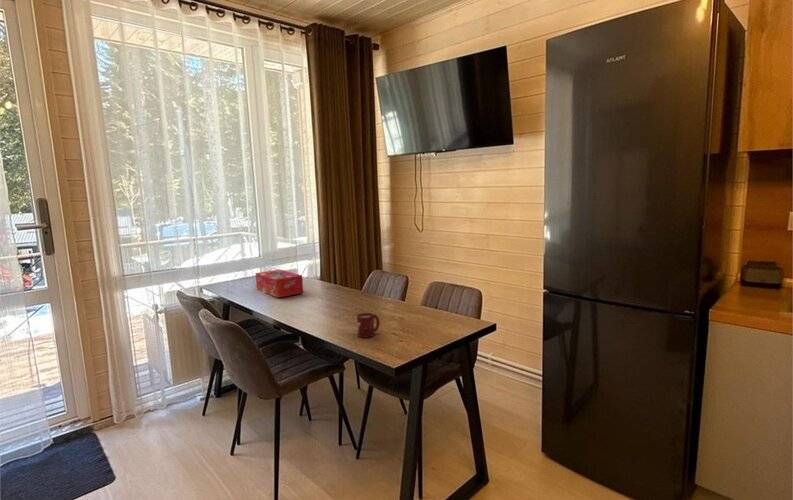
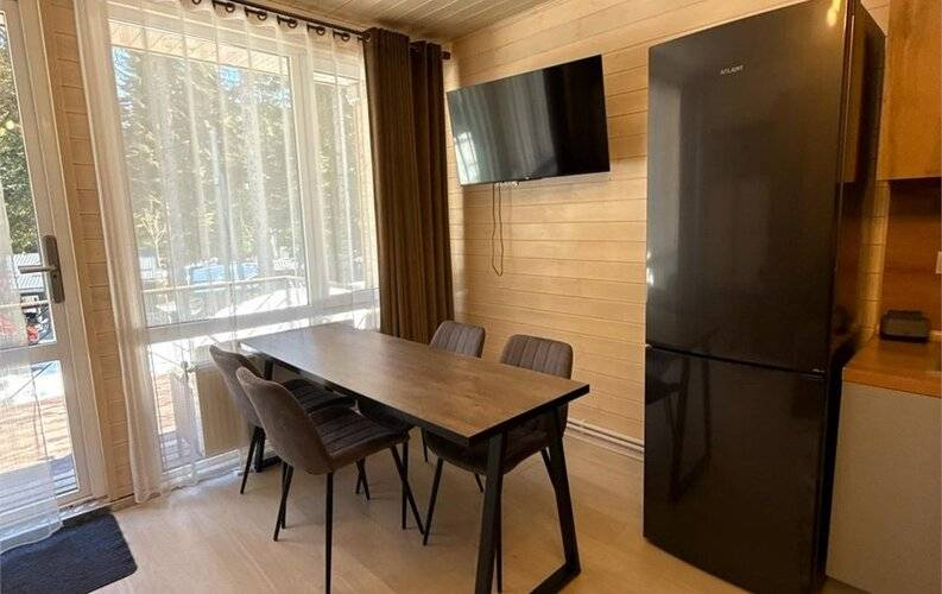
- tissue box [254,268,304,299]
- cup [356,312,381,339]
